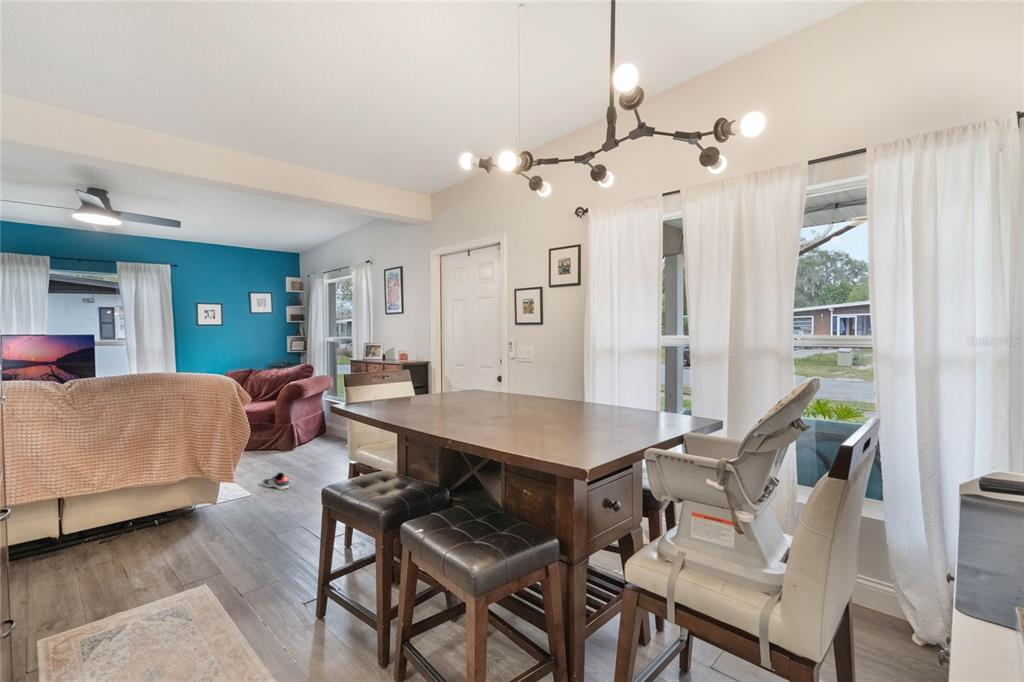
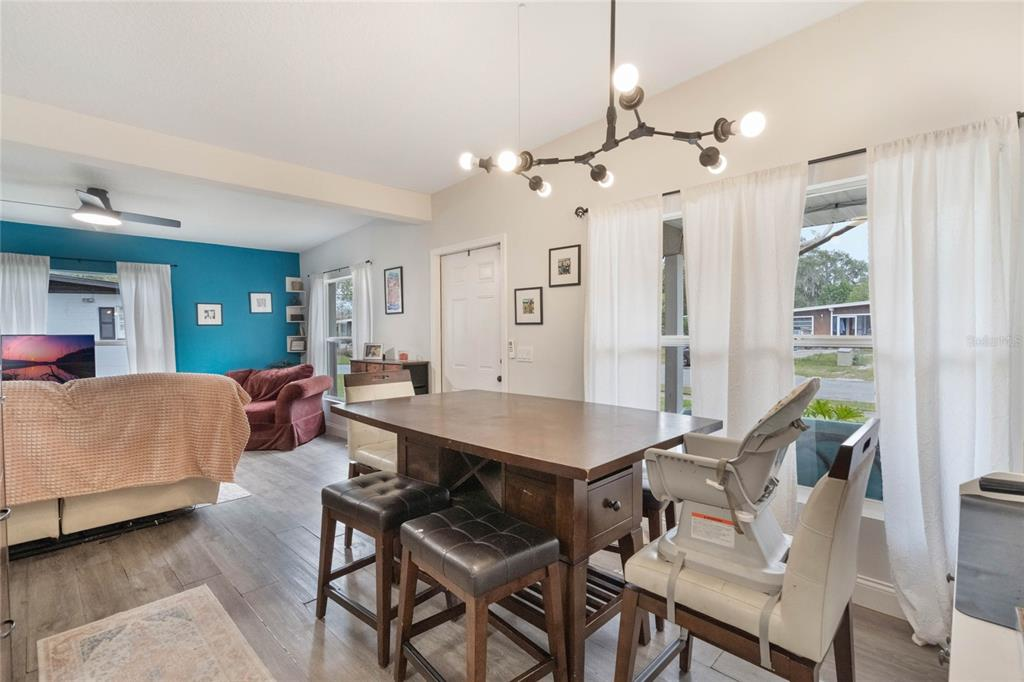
- sneaker [262,472,290,491]
